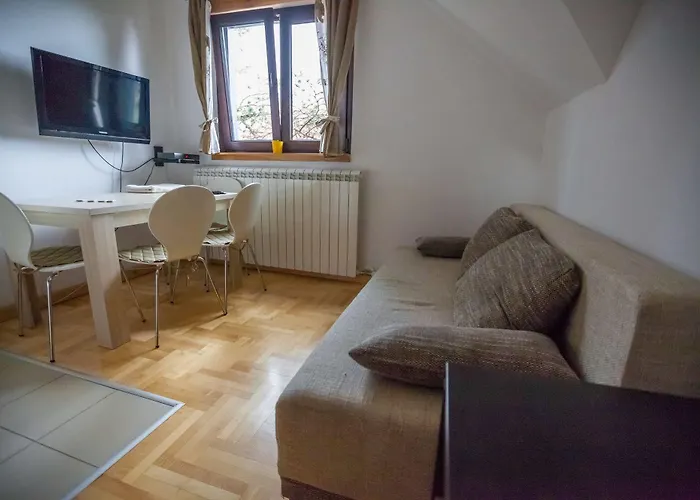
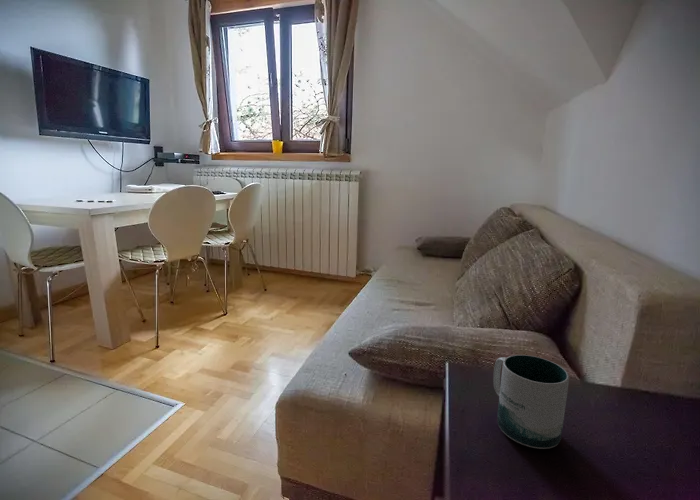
+ mug [492,354,570,450]
